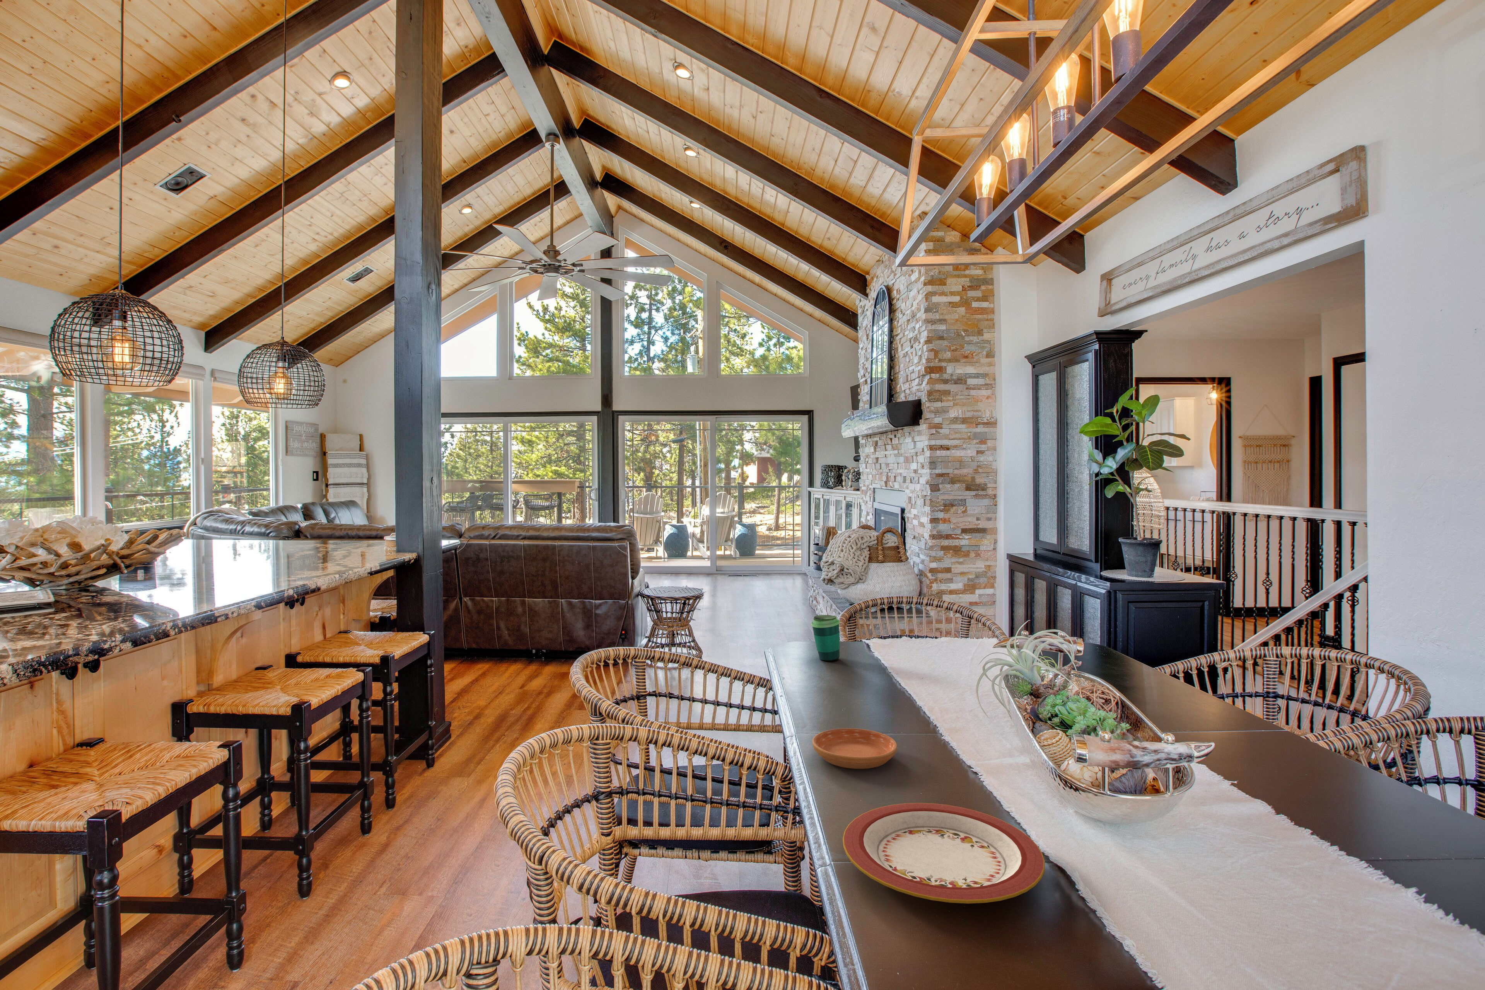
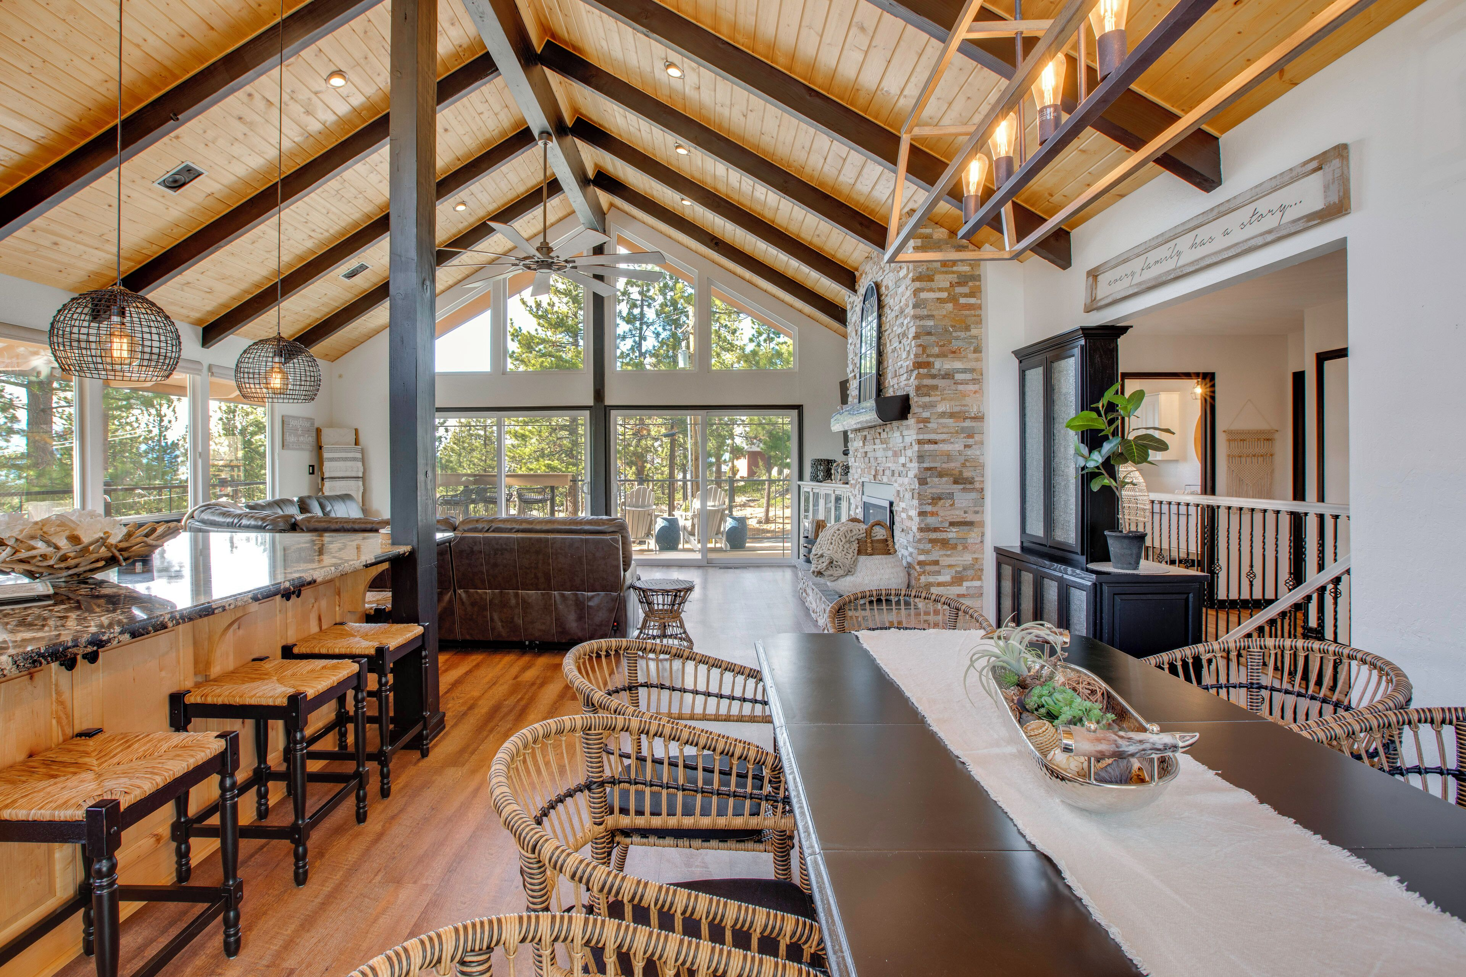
- plate [842,802,1045,904]
- cup [811,614,841,661]
- saucer [812,728,897,769]
